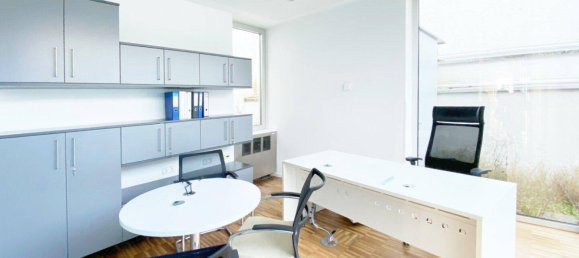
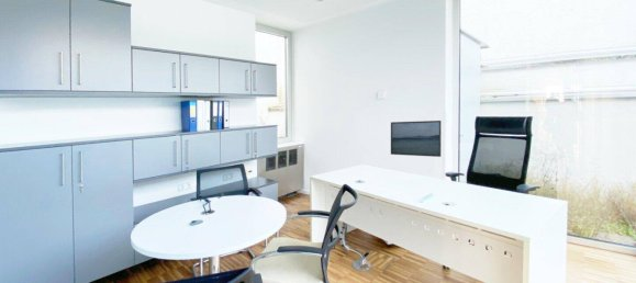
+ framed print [390,120,443,158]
